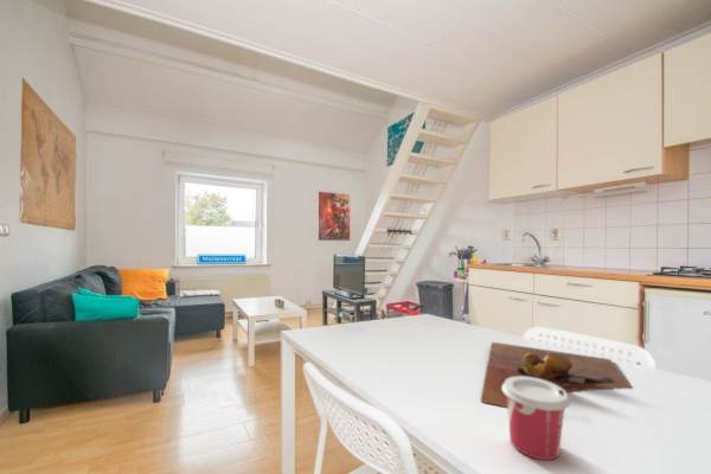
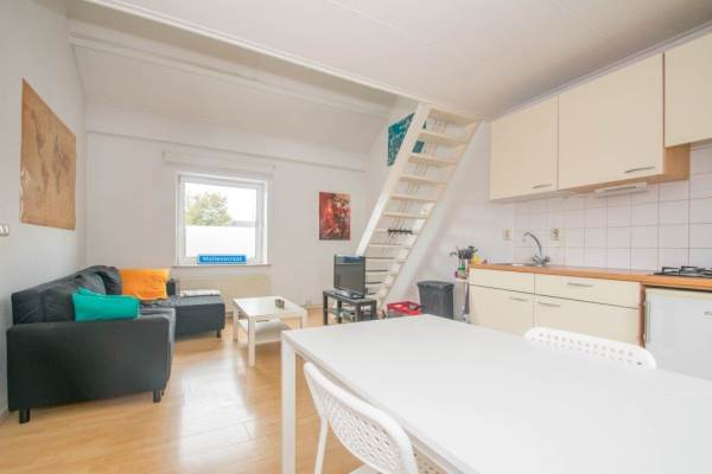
- cutting board [480,341,634,409]
- cup [502,377,571,461]
